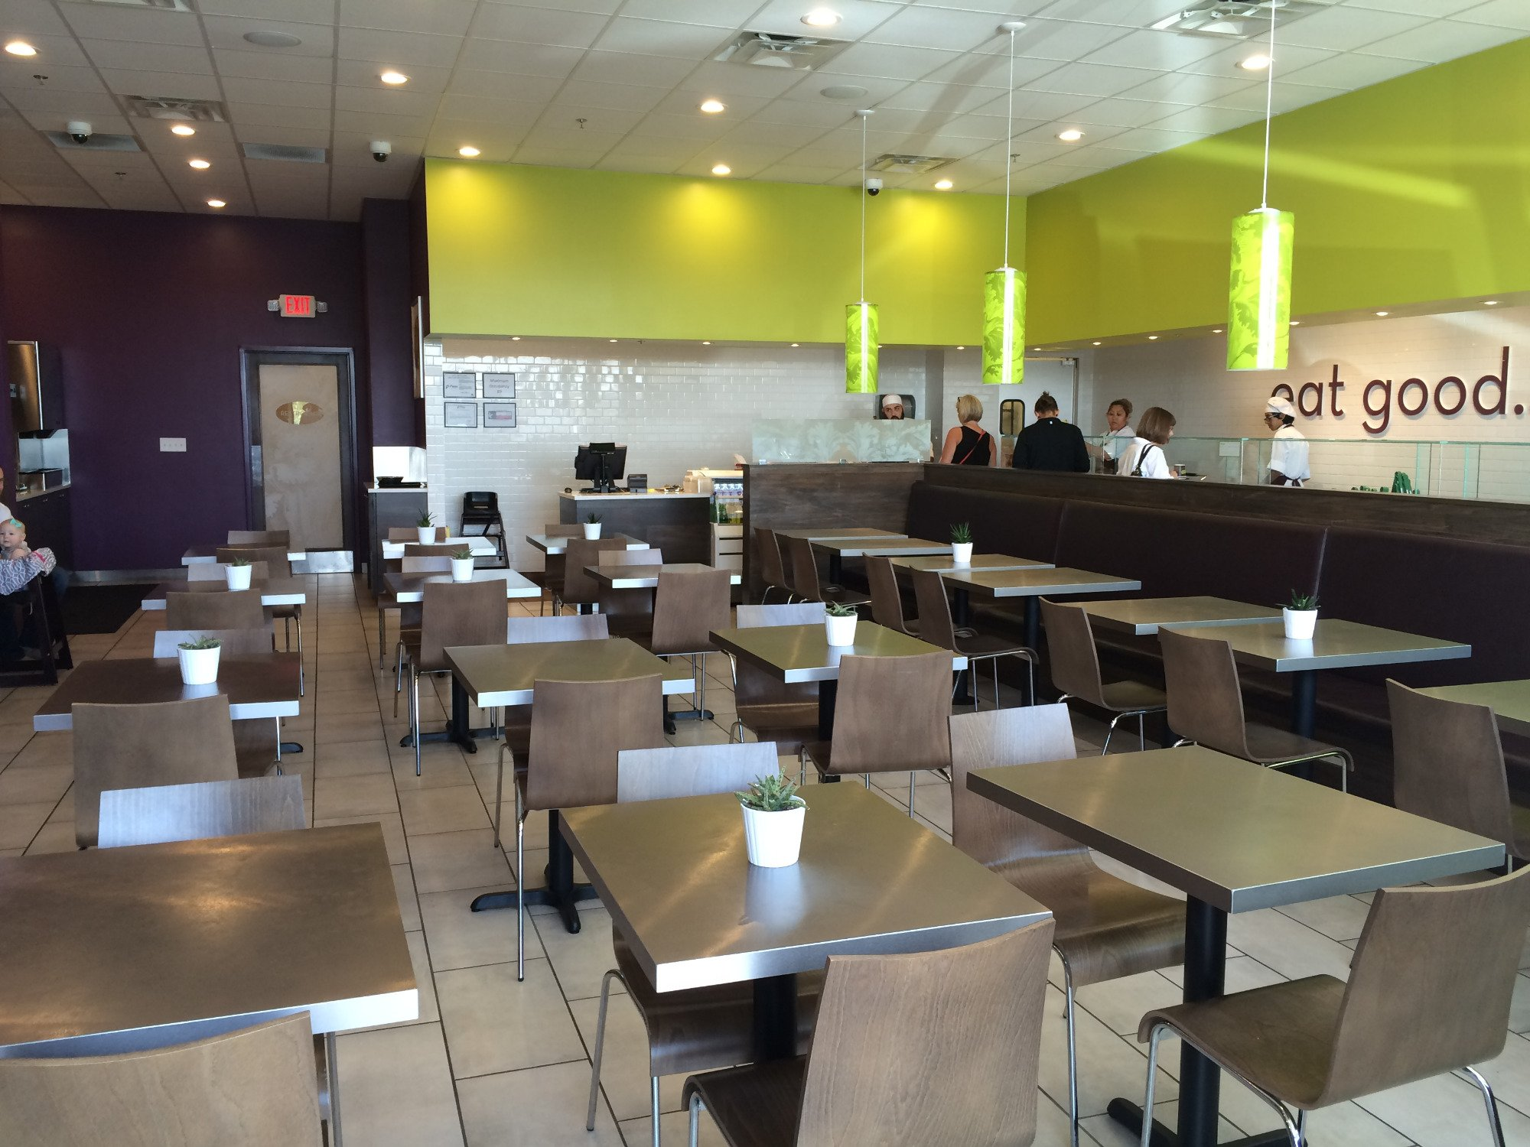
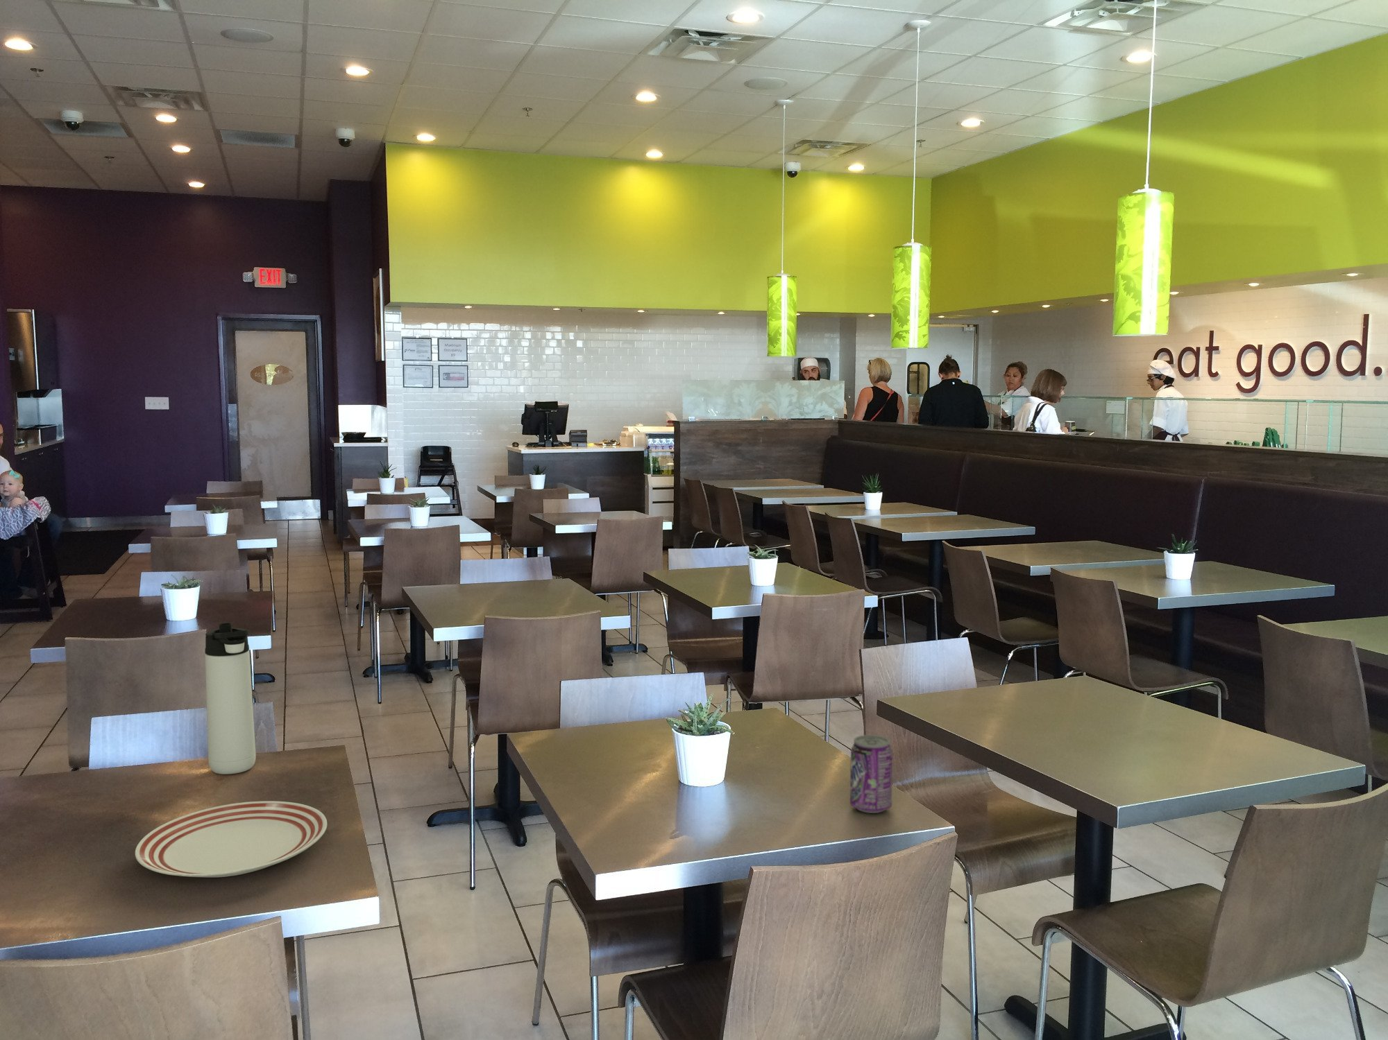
+ beverage can [849,734,893,814]
+ dinner plate [134,800,328,878]
+ thermos bottle [204,623,256,776]
